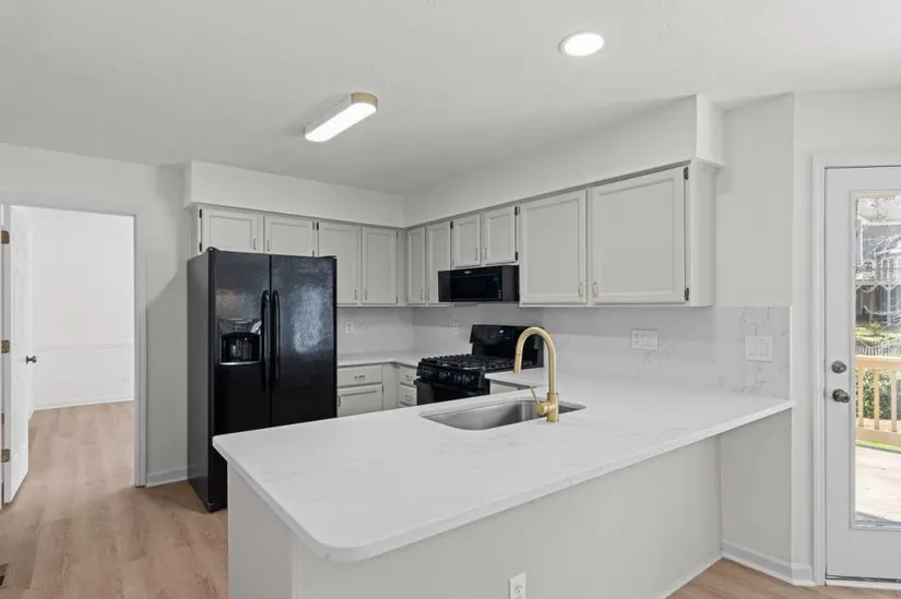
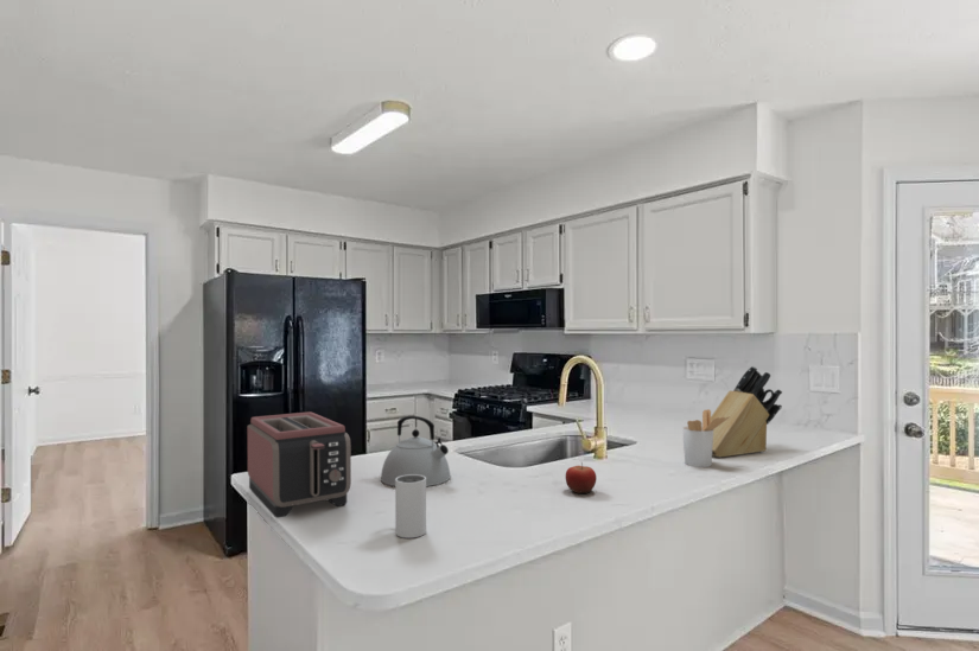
+ toaster [247,410,352,519]
+ utensil holder [681,408,730,468]
+ mug [394,474,427,540]
+ knife block [711,365,783,459]
+ kettle [380,415,452,487]
+ fruit [565,462,597,494]
